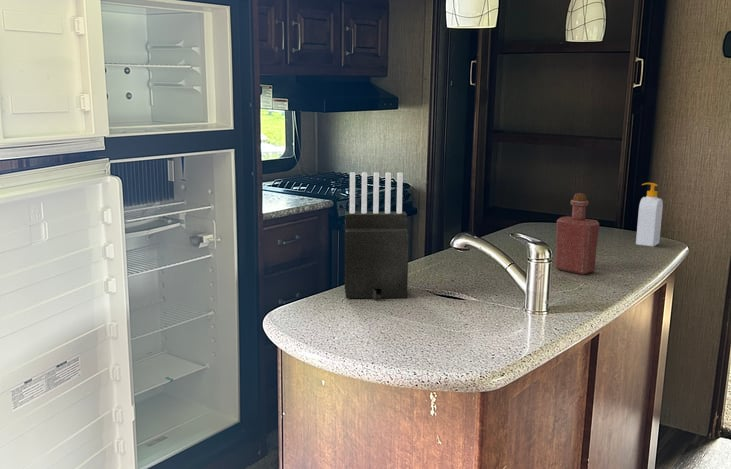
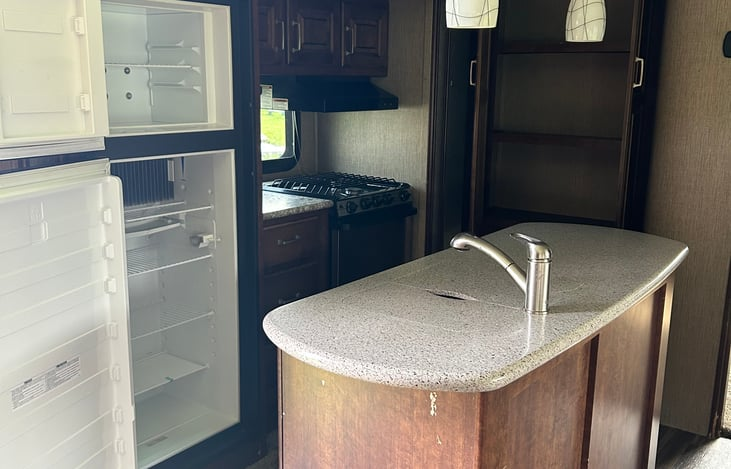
- knife block [344,171,410,301]
- soap bottle [635,182,664,248]
- bottle [554,192,600,275]
